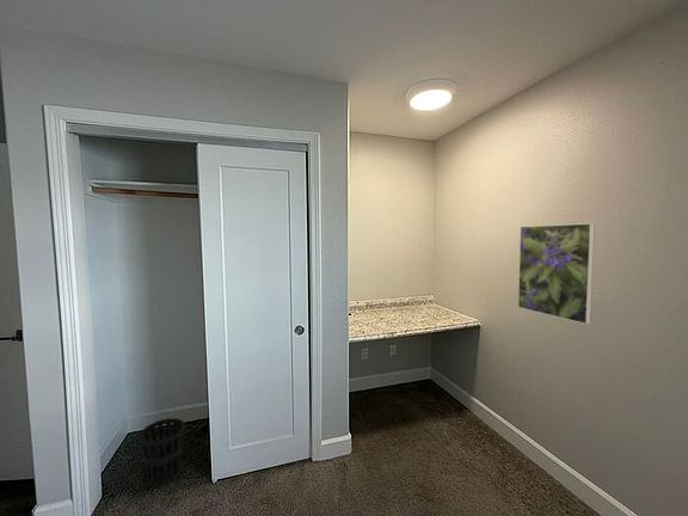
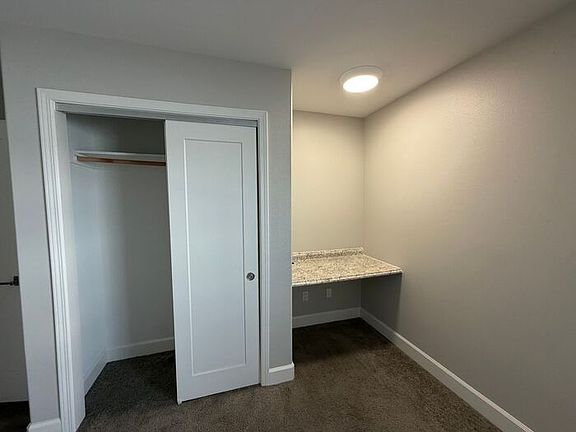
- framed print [517,222,596,326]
- wastebasket [137,417,186,487]
